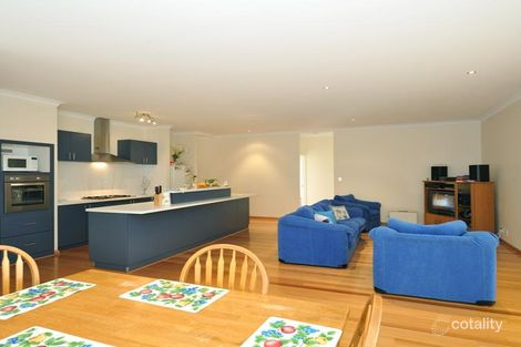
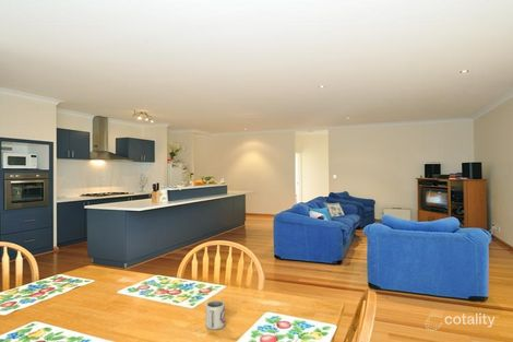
+ cup [204,299,226,330]
